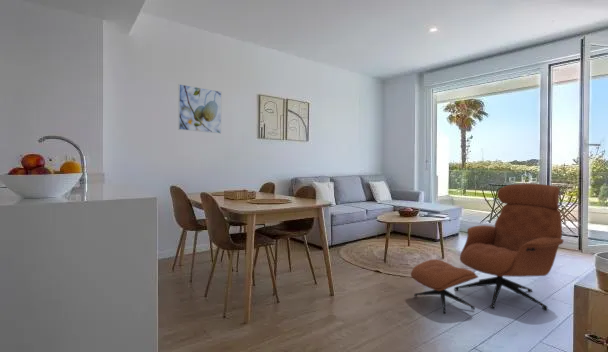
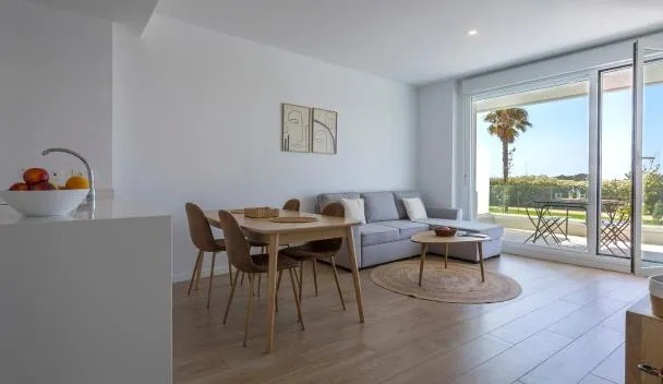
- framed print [177,83,222,134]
- lounge chair [410,183,565,315]
